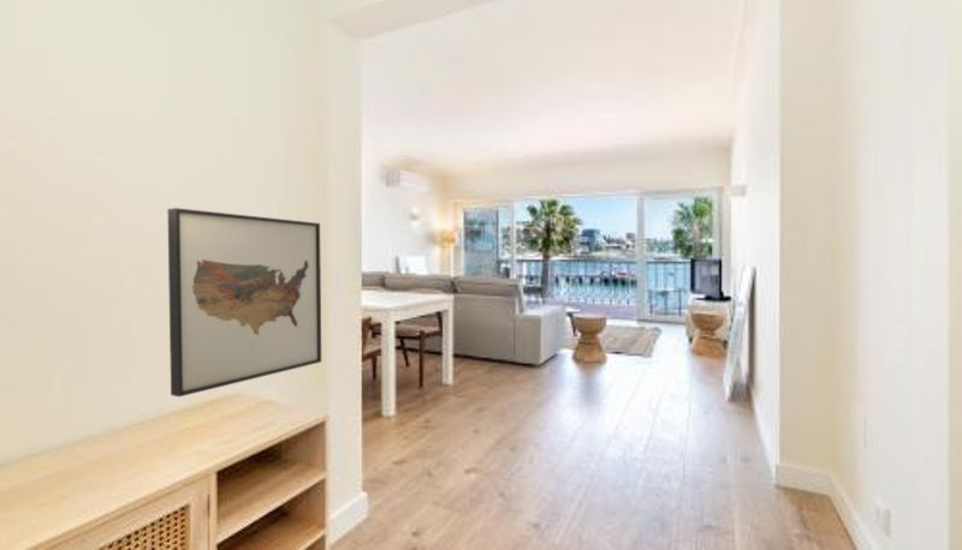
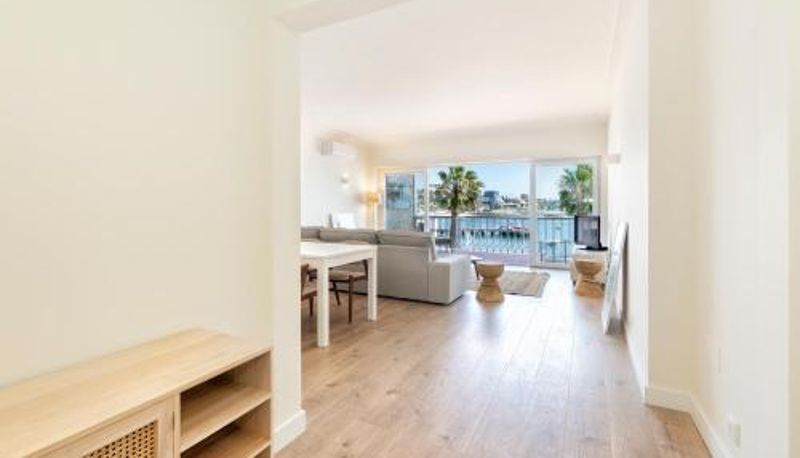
- wall art [166,207,322,397]
